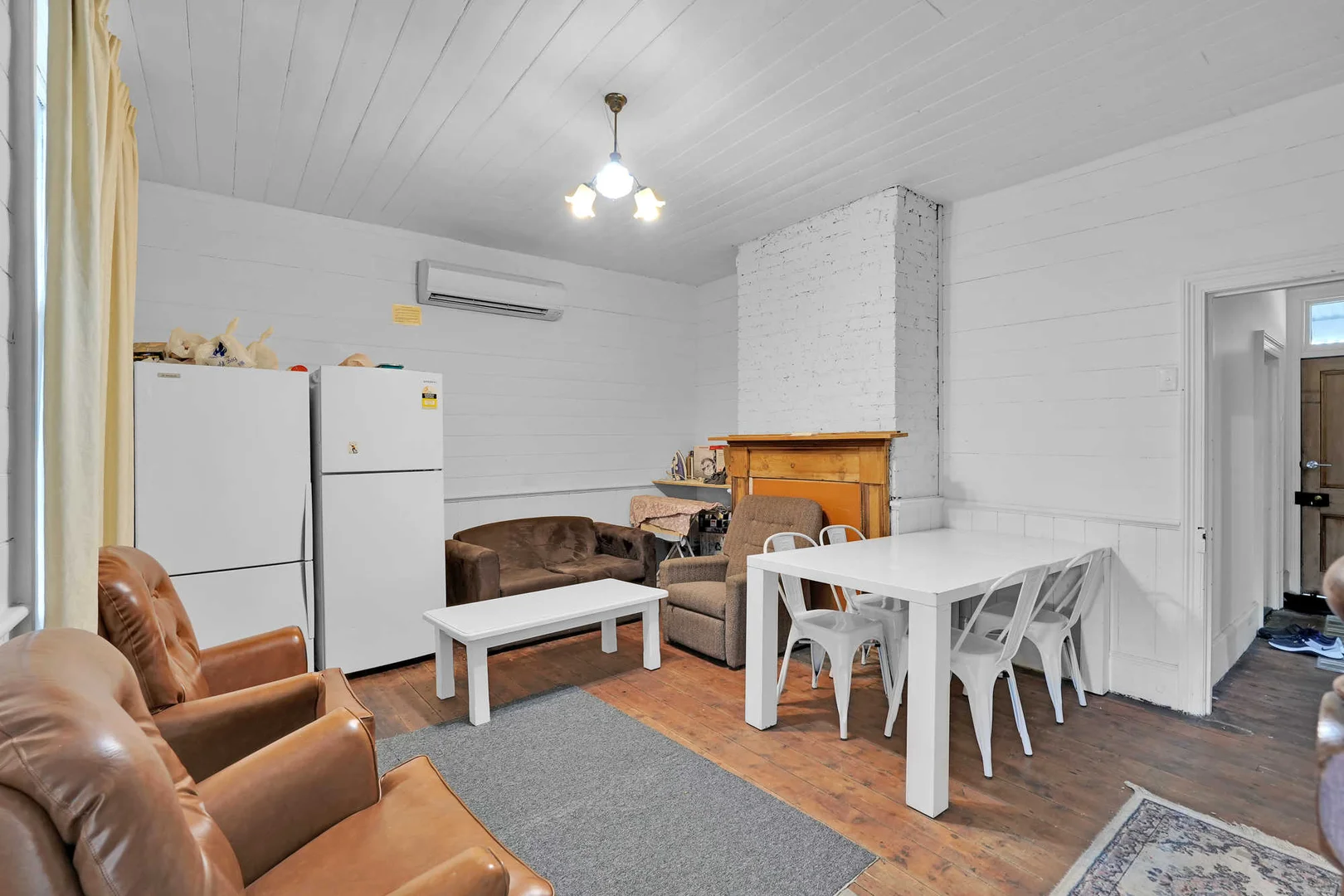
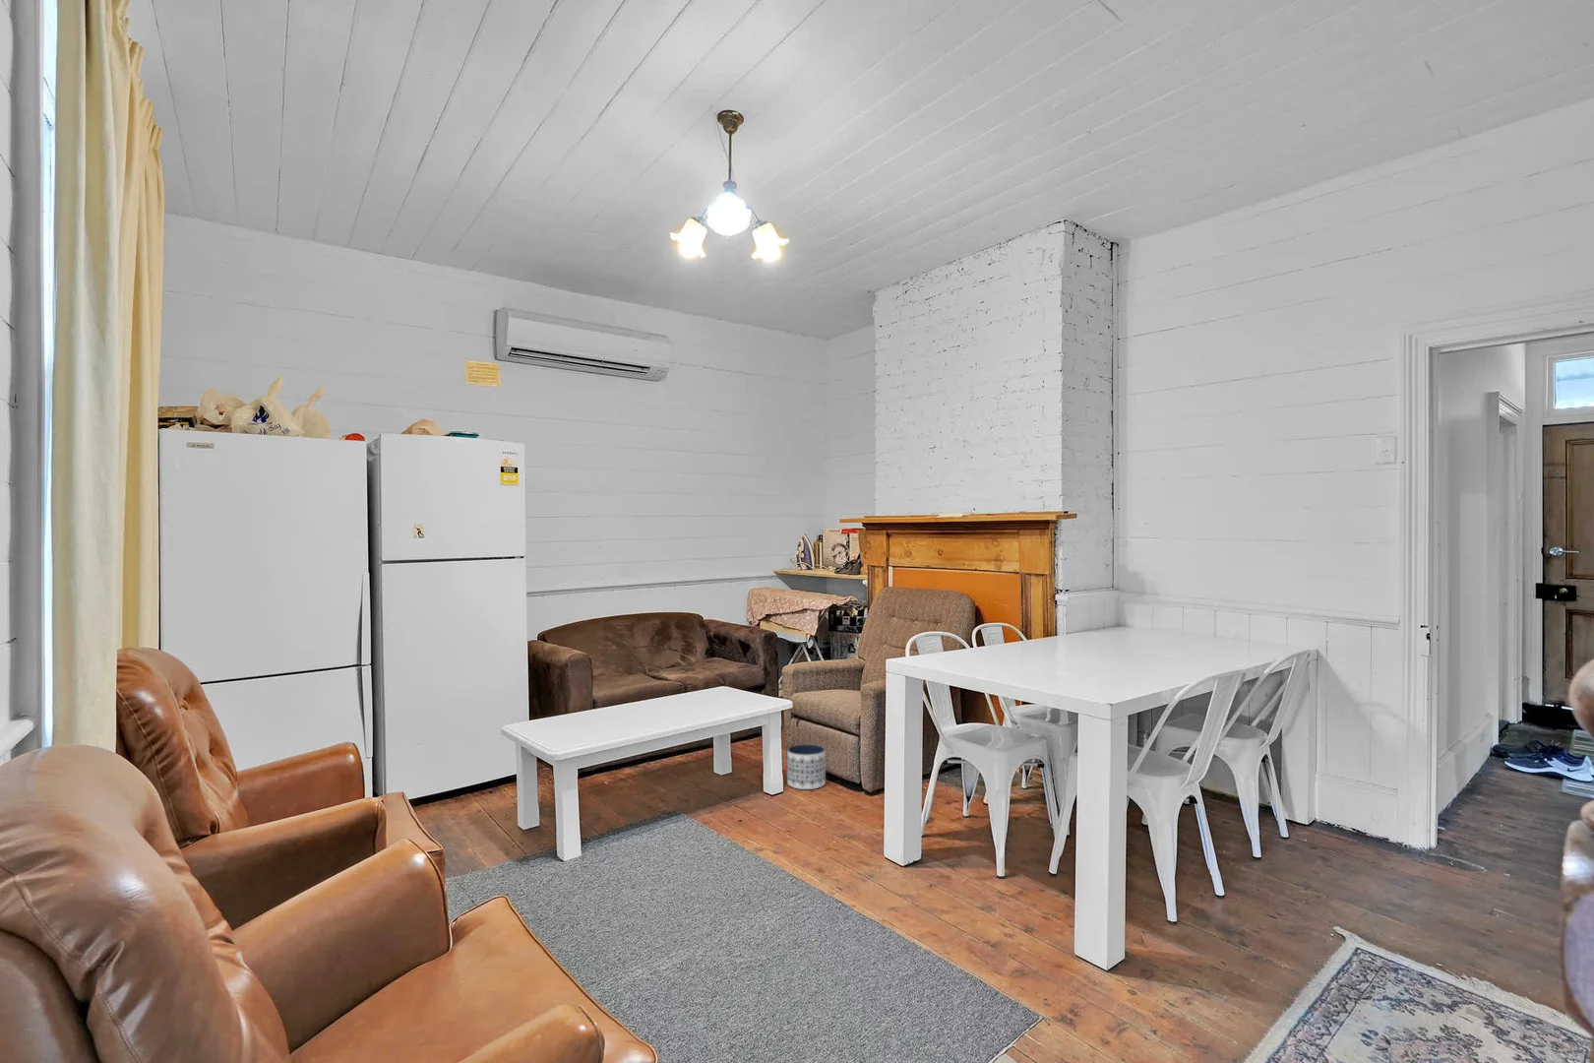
+ planter [786,743,827,790]
